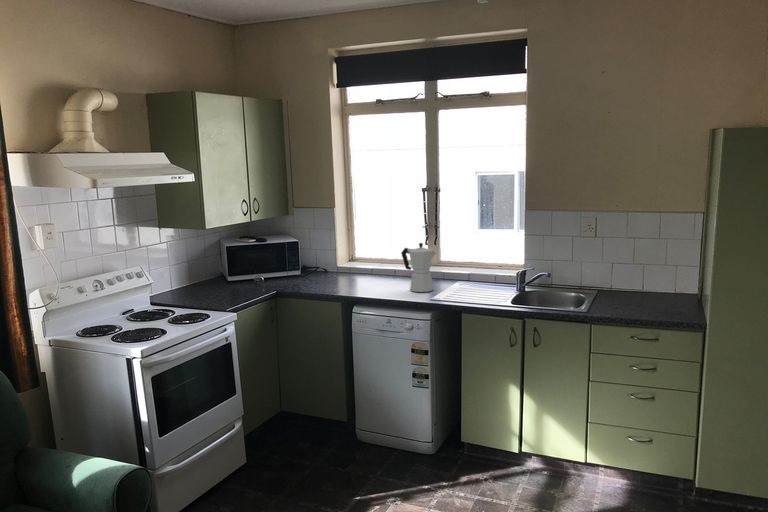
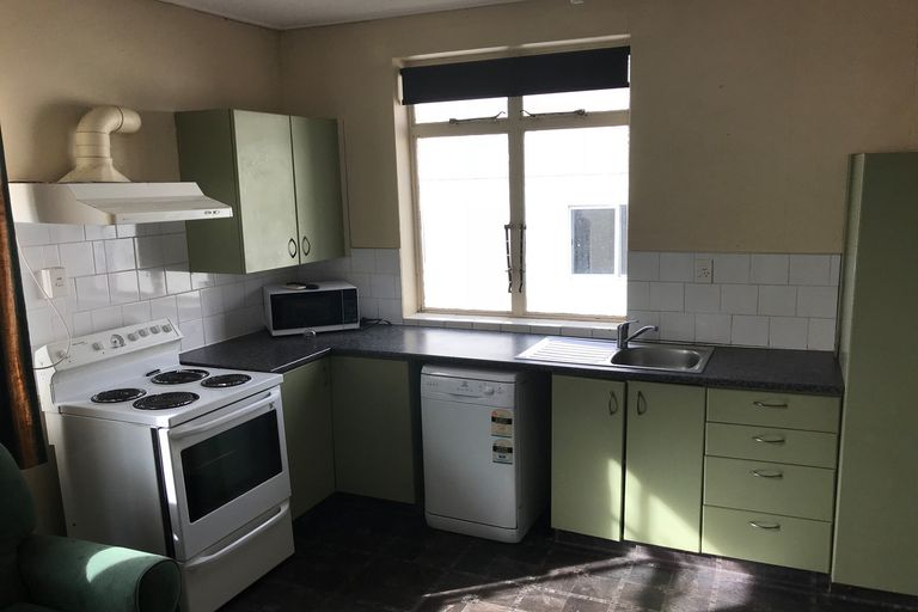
- moka pot [400,242,438,293]
